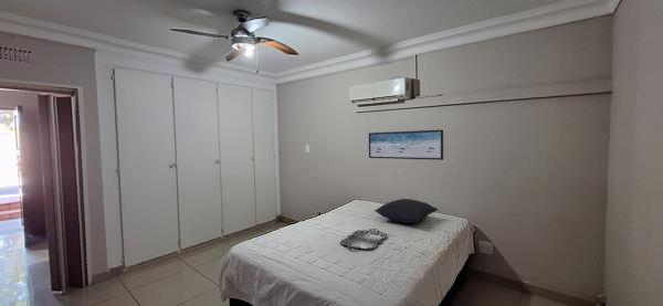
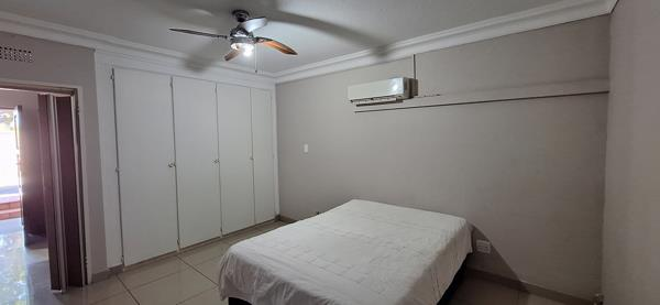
- wall art [368,128,444,161]
- serving tray [338,228,388,250]
- pillow [373,198,439,224]
